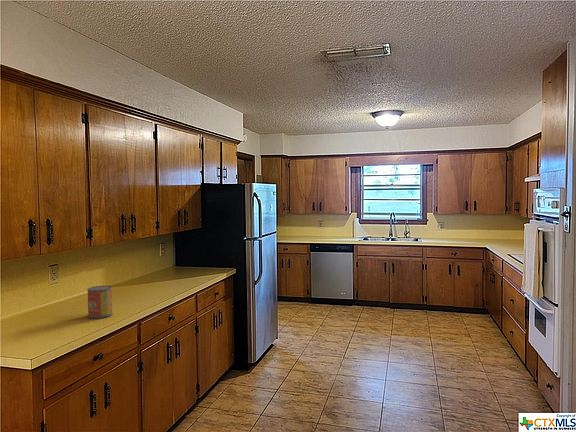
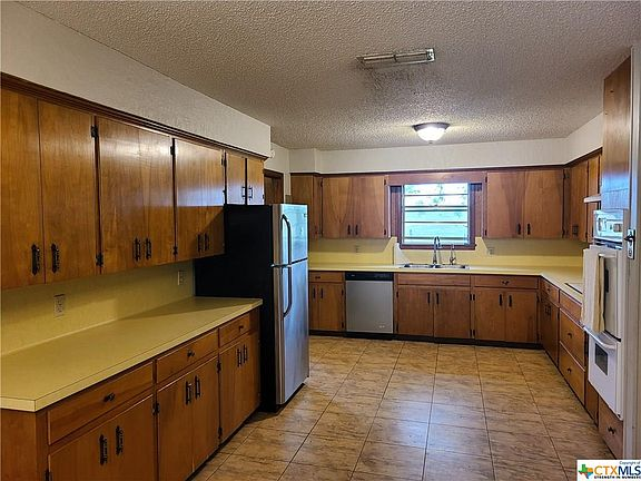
- canister [86,285,114,319]
